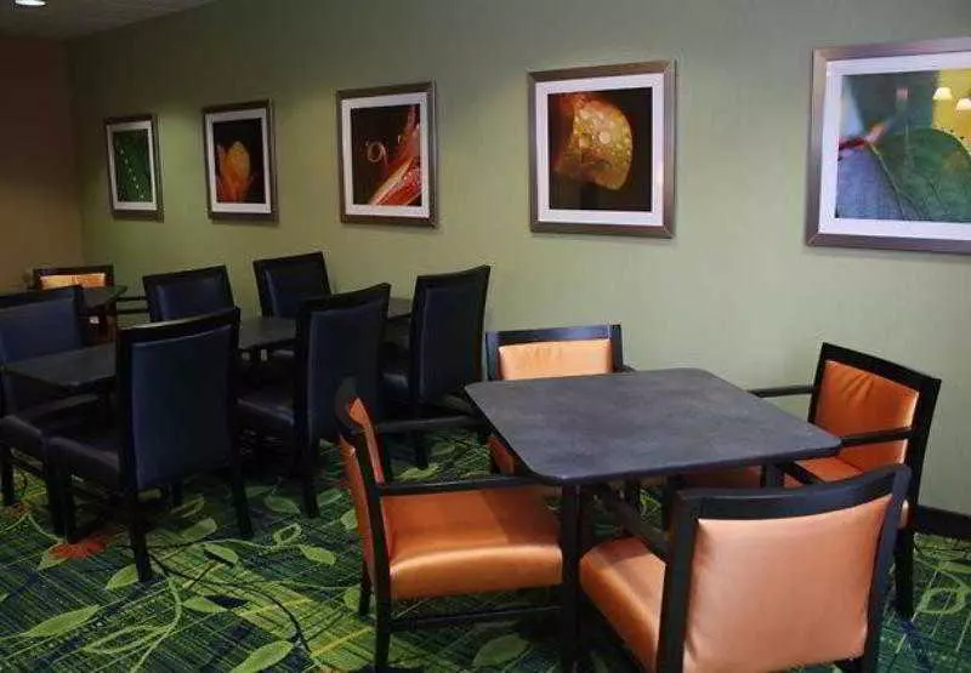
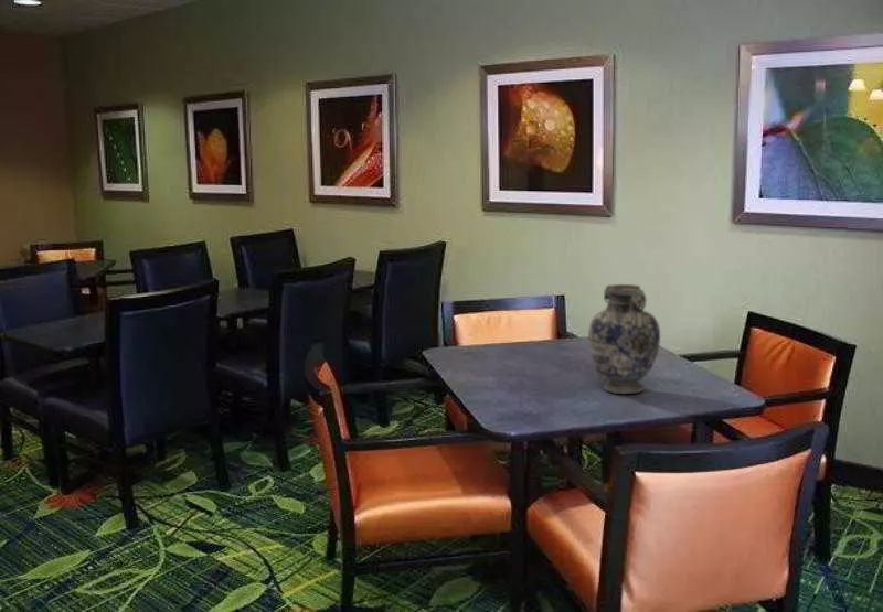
+ decorative vase [587,283,661,395]
